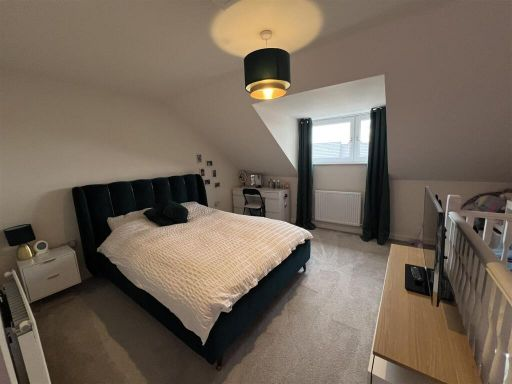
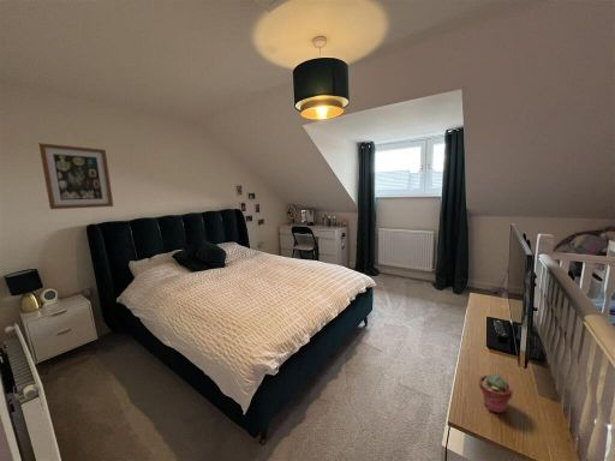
+ potted succulent [478,373,513,414]
+ wall art [37,142,114,210]
